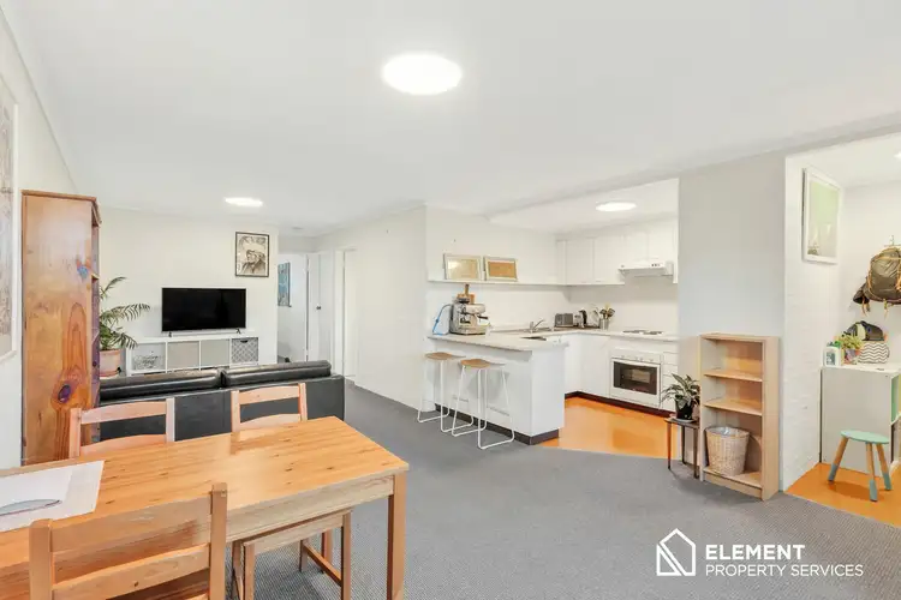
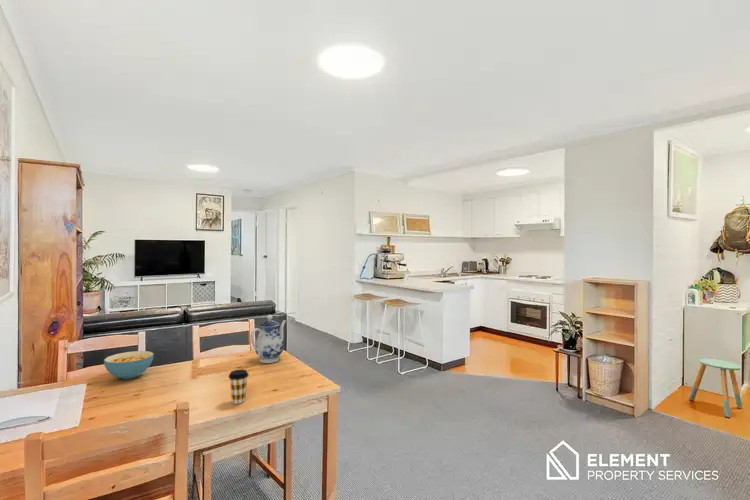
+ coffee cup [228,369,250,405]
+ teapot [249,314,287,364]
+ cereal bowl [103,350,155,380]
